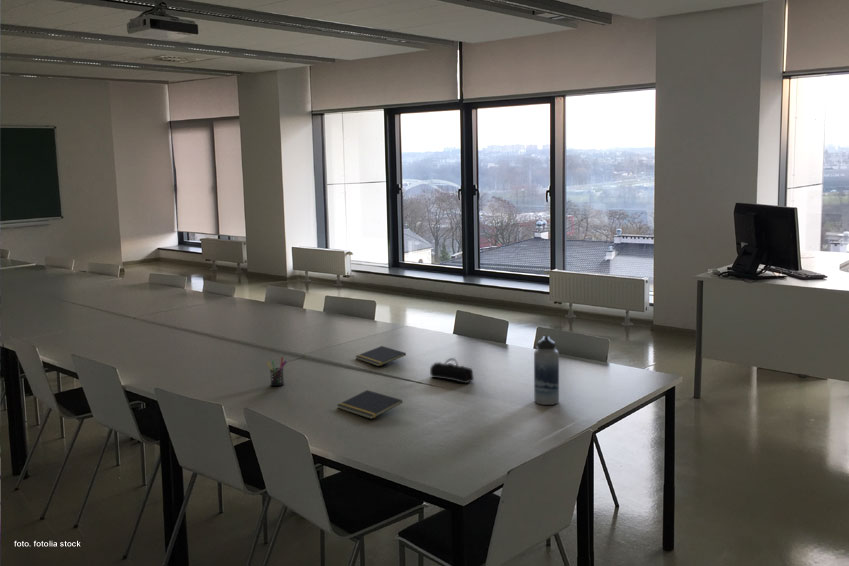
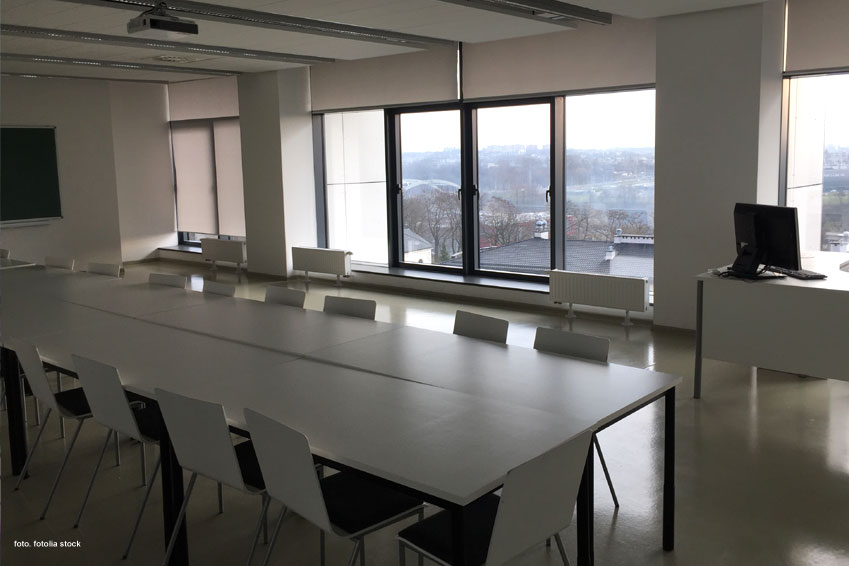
- notepad [336,389,403,420]
- pencil case [429,357,475,384]
- notepad [354,345,407,367]
- water bottle [533,335,560,406]
- pen holder [266,356,287,387]
